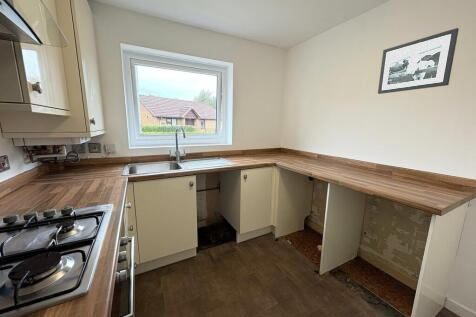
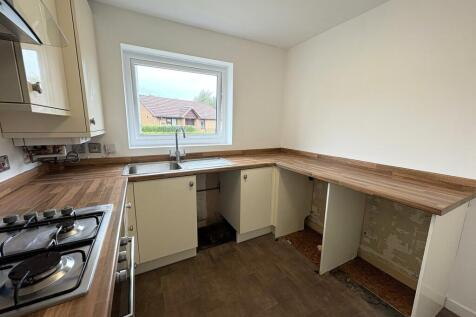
- picture frame [377,27,460,95]
